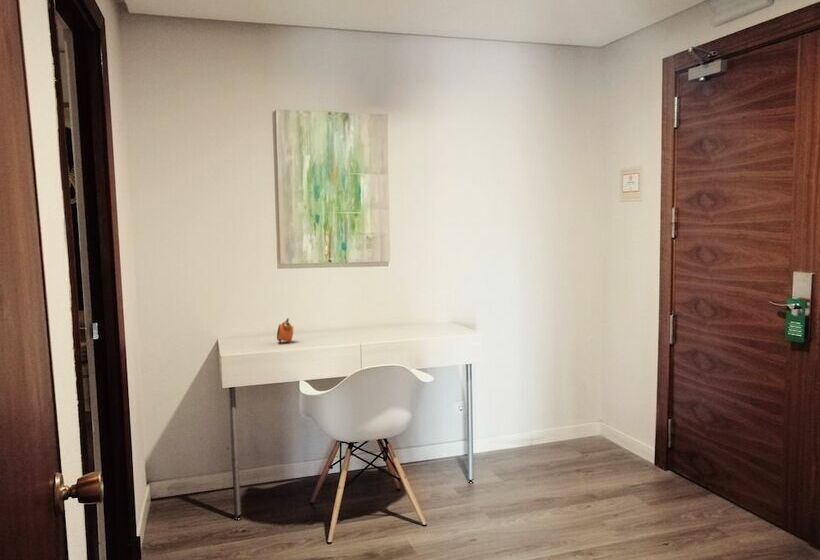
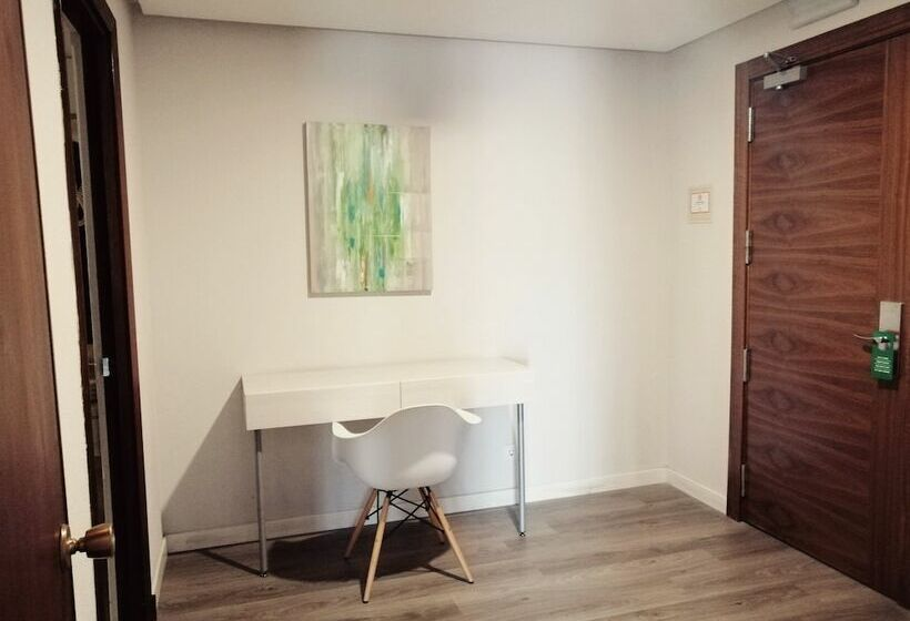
- alarm clock [276,317,295,344]
